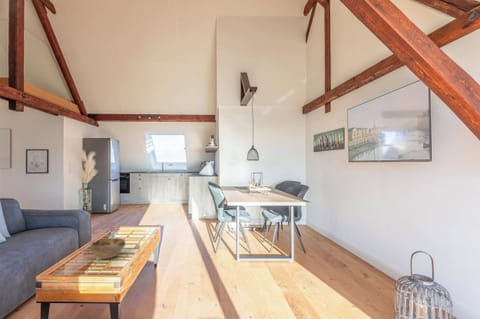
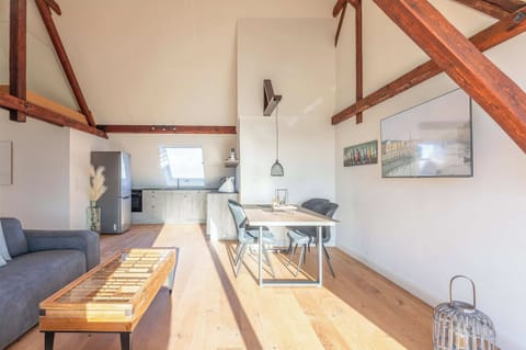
- decorative bowl [90,237,126,260]
- wall art [25,148,50,175]
